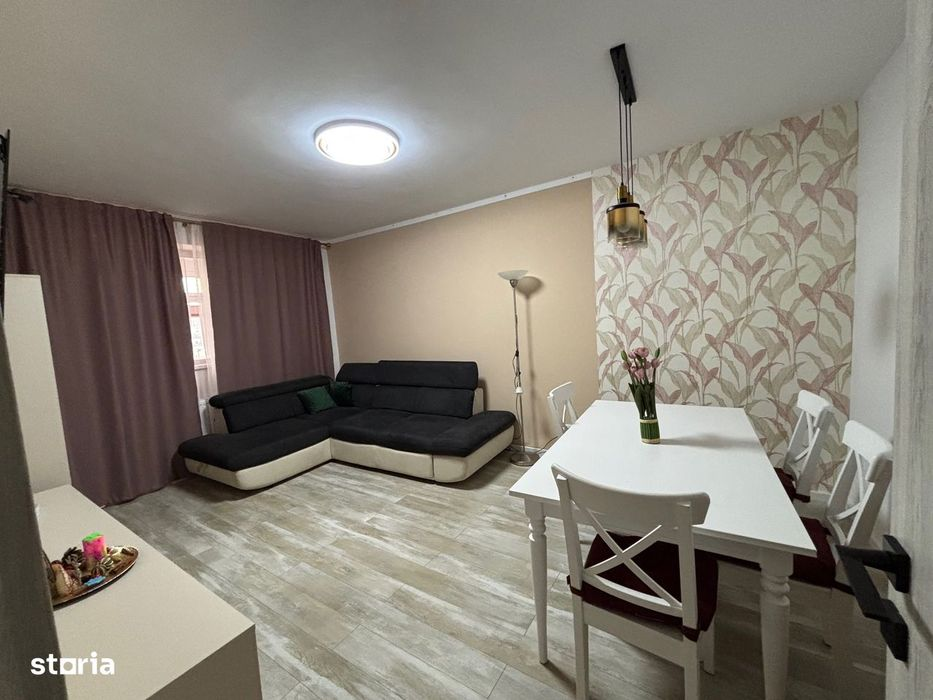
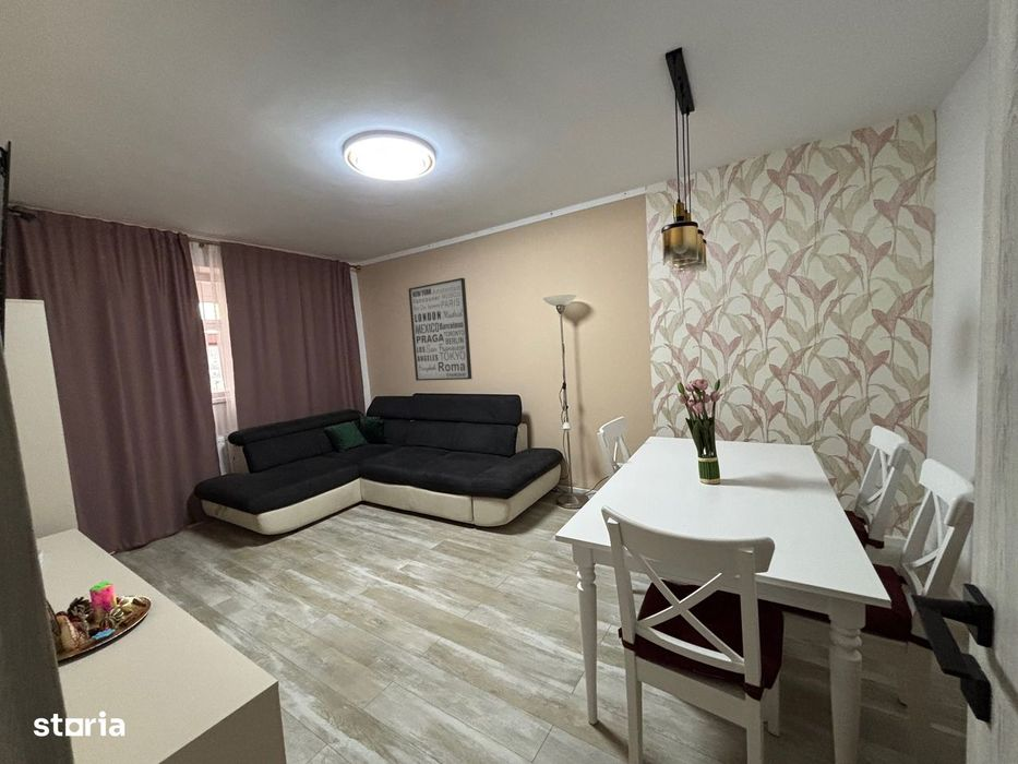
+ wall art [407,277,472,382]
